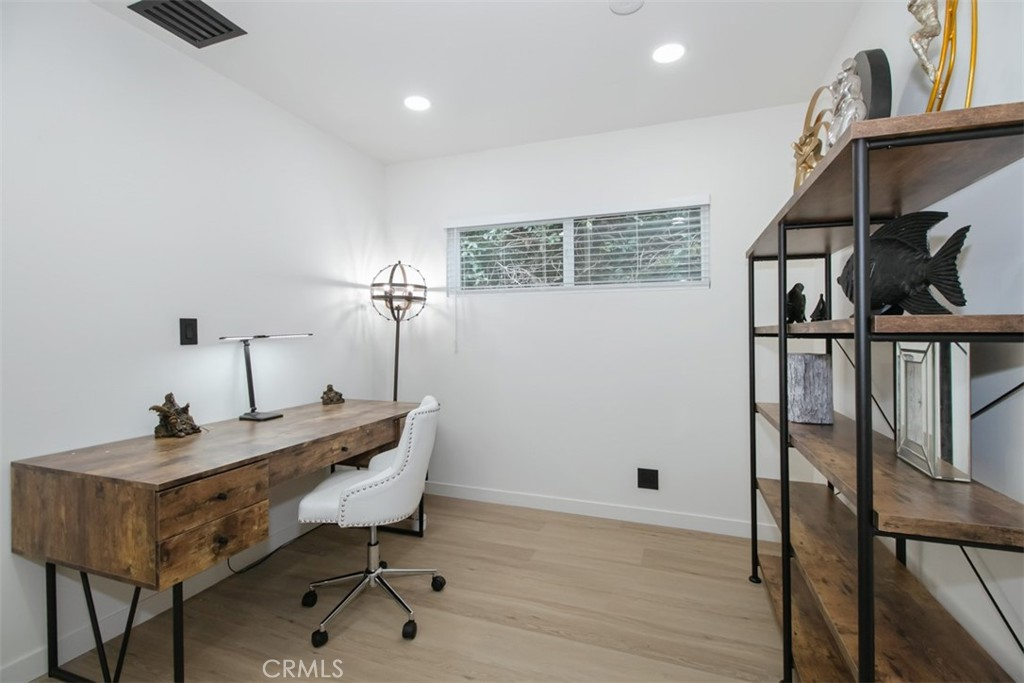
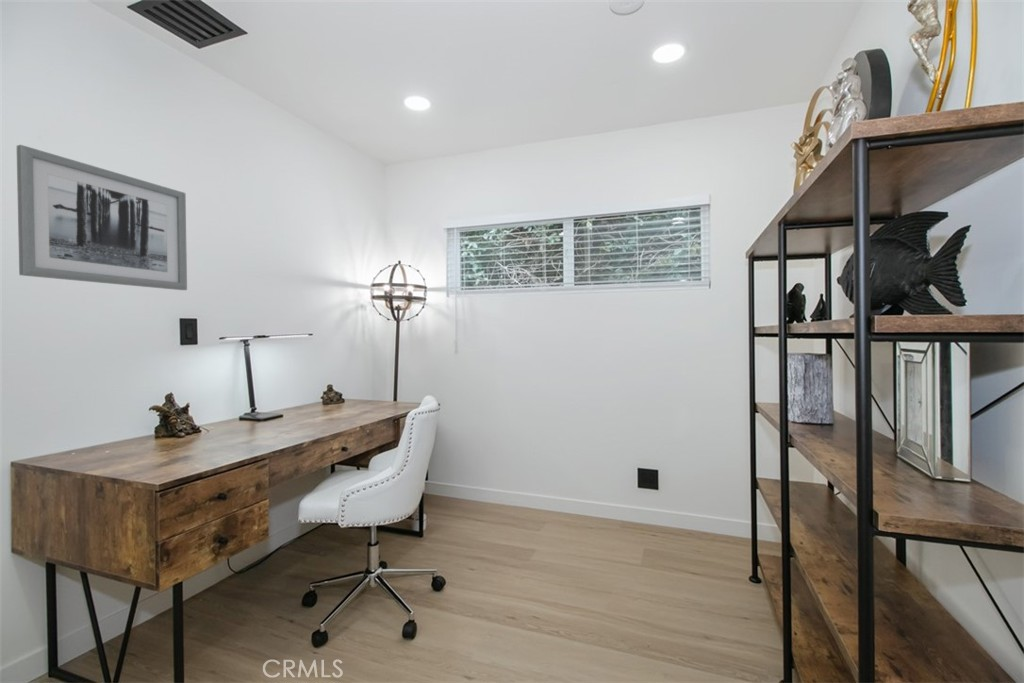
+ wall art [16,144,188,291]
